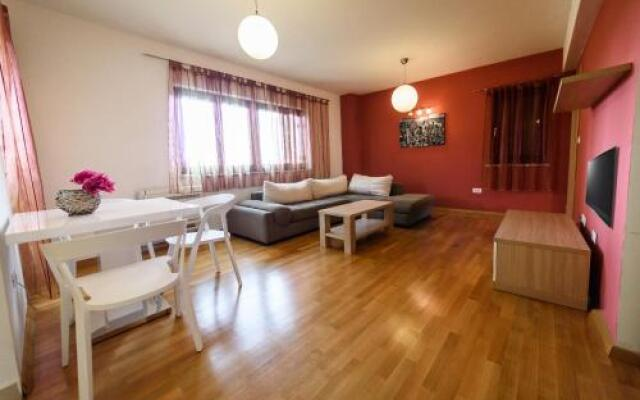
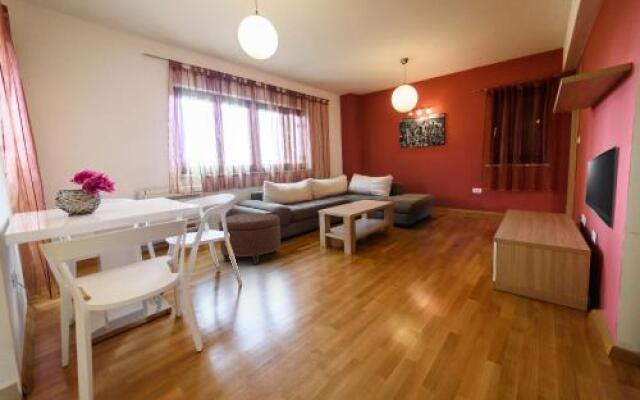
+ ottoman [218,212,282,265]
